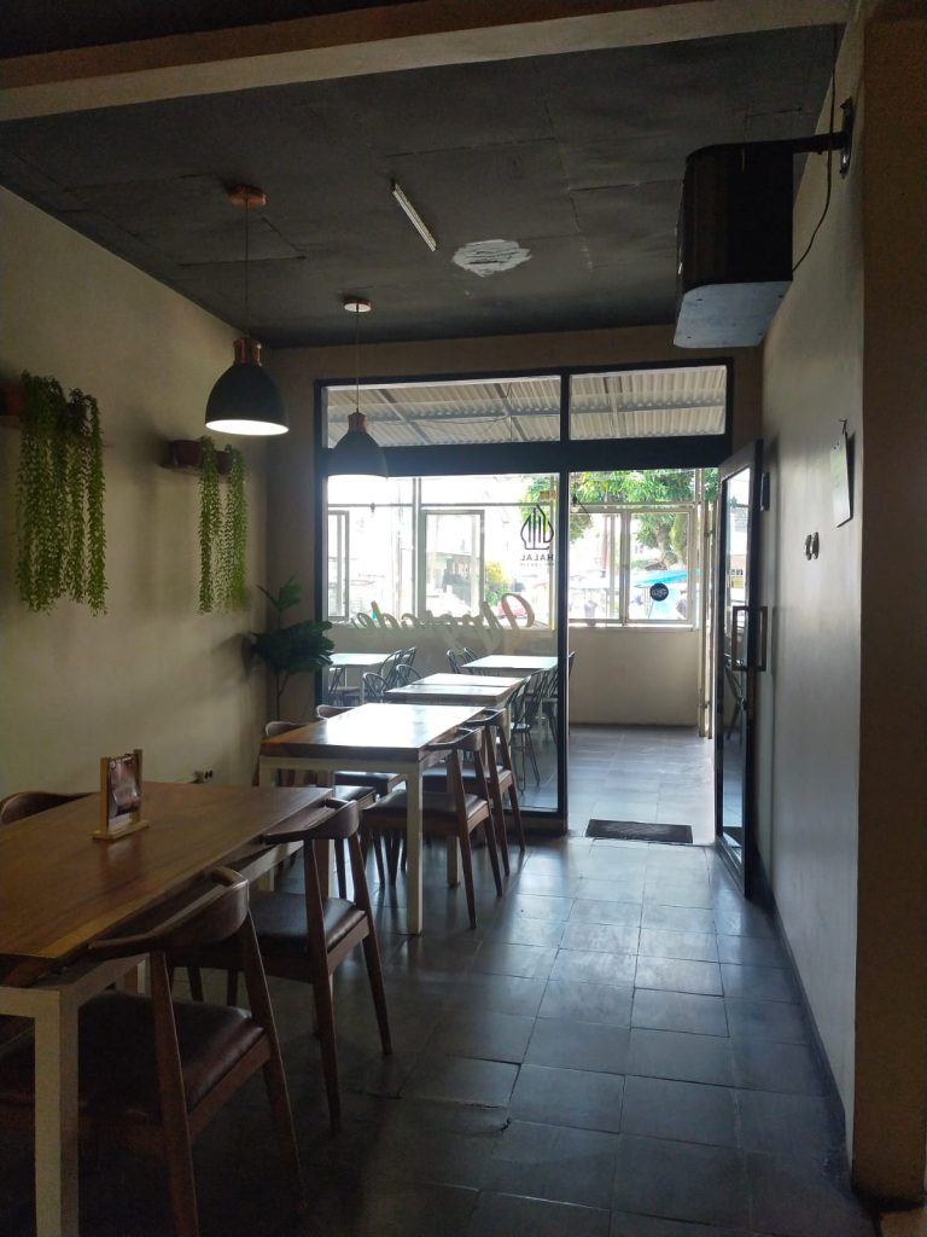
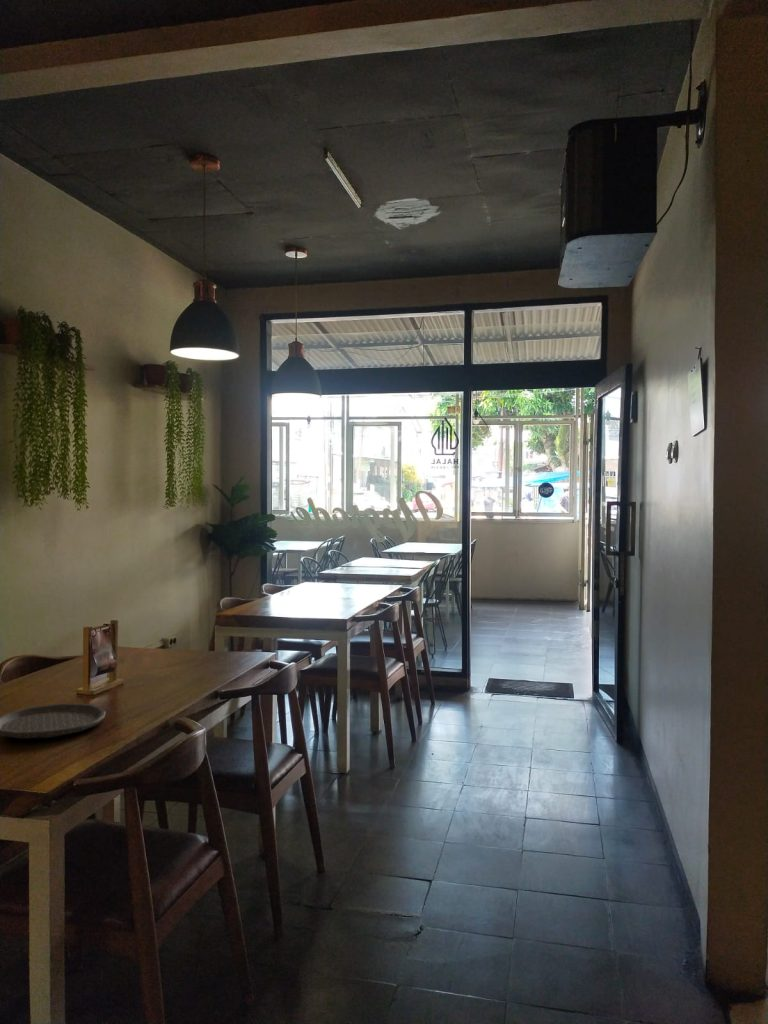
+ plate [0,703,106,740]
